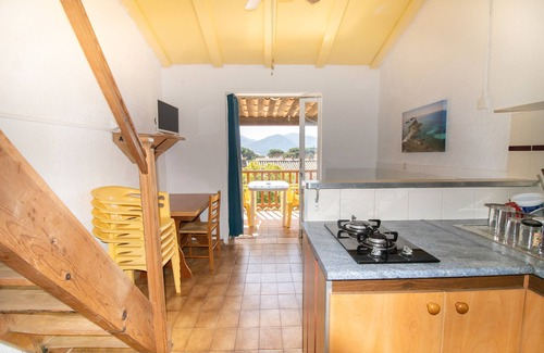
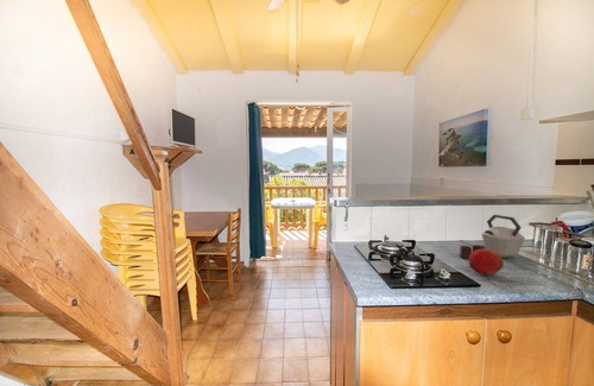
+ kettle [459,214,526,260]
+ fruit [468,248,505,277]
